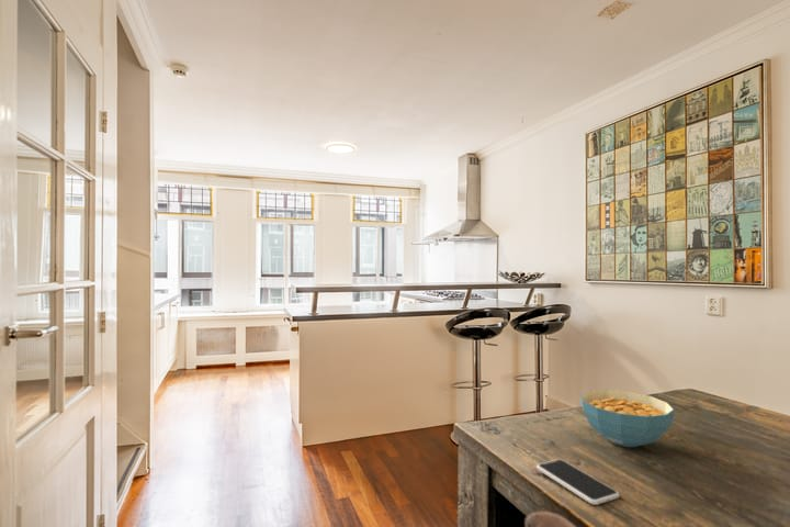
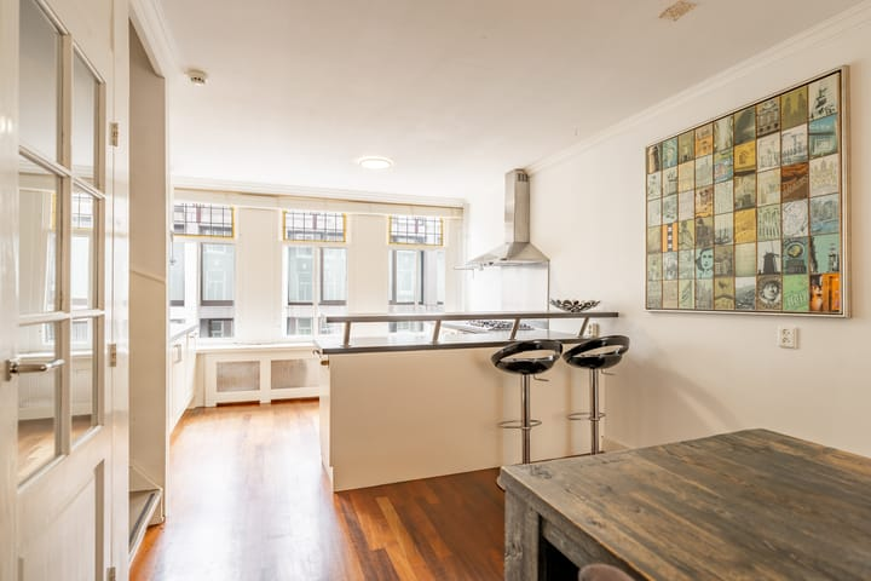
- cereal bowl [579,389,676,448]
- smartphone [535,459,620,506]
